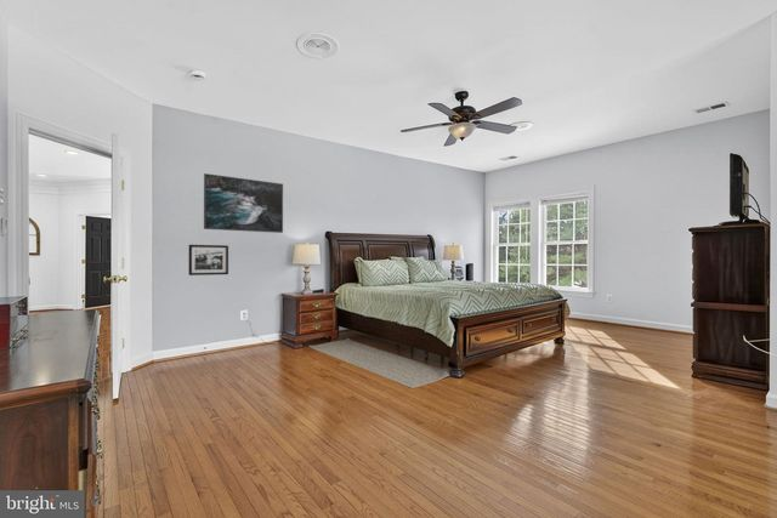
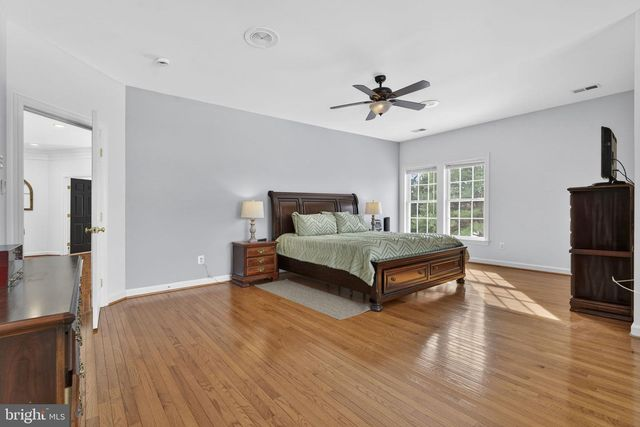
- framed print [203,172,284,234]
- picture frame [188,244,229,277]
